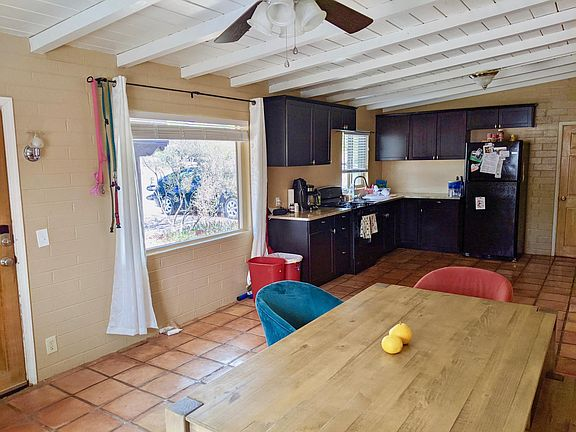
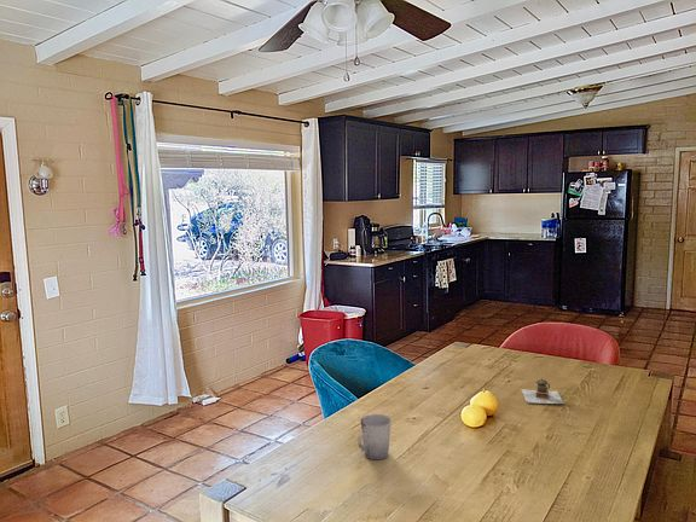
+ teapot [521,377,566,405]
+ cup [356,413,393,460]
